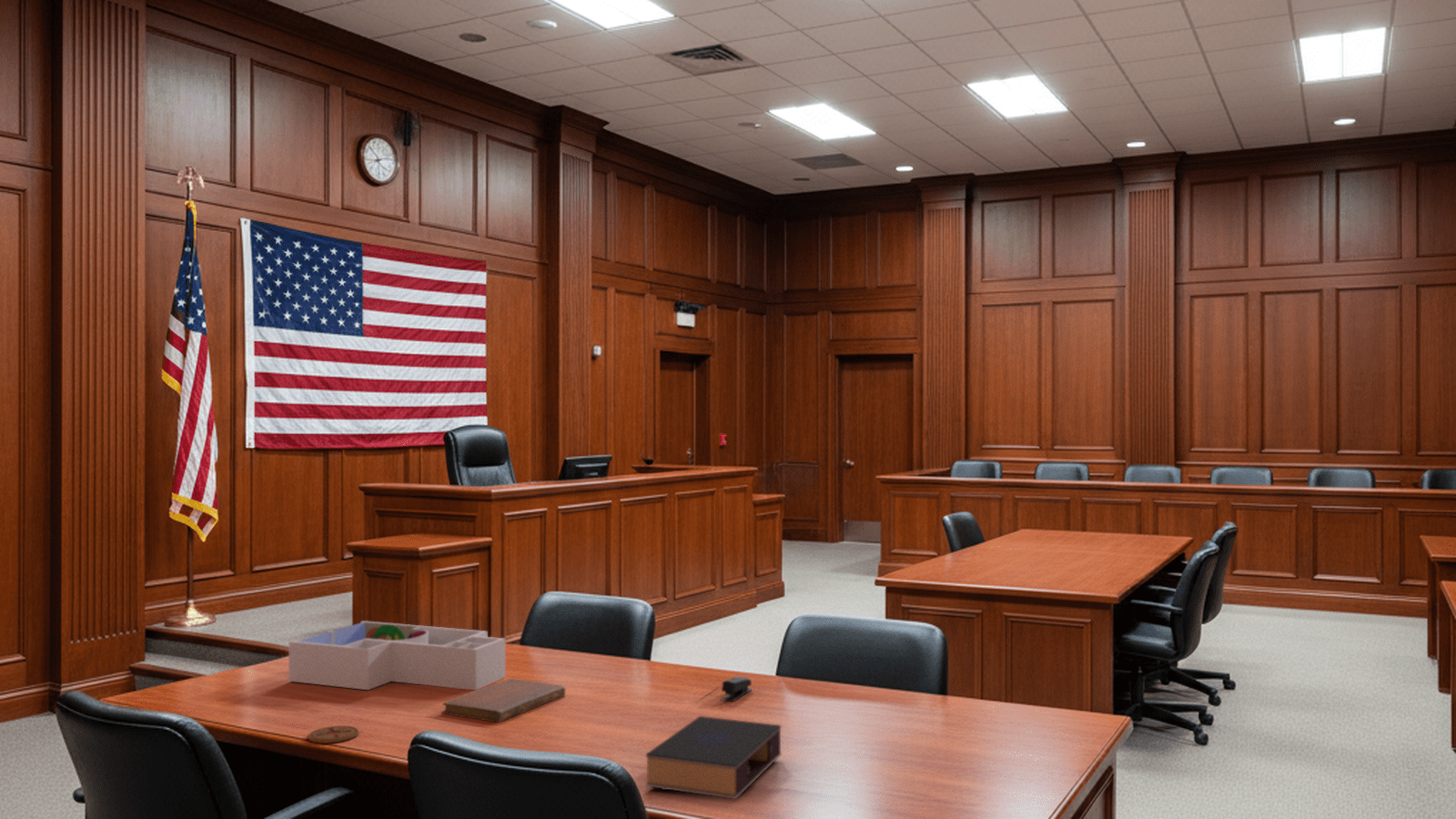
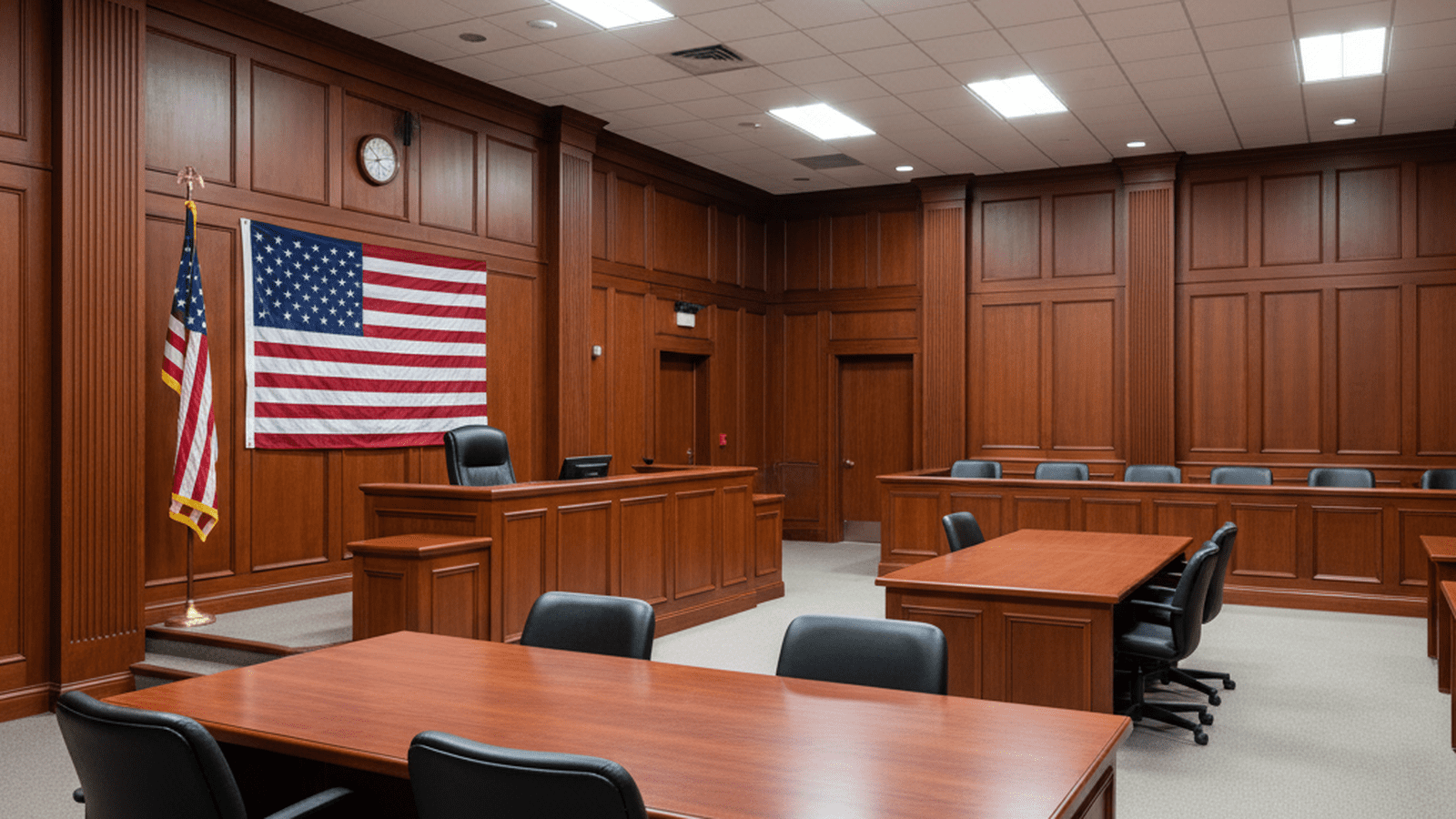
- book [645,715,783,800]
- coaster [307,725,359,744]
- notebook [441,678,566,723]
- desk organizer [288,620,506,691]
- stapler [720,676,753,703]
